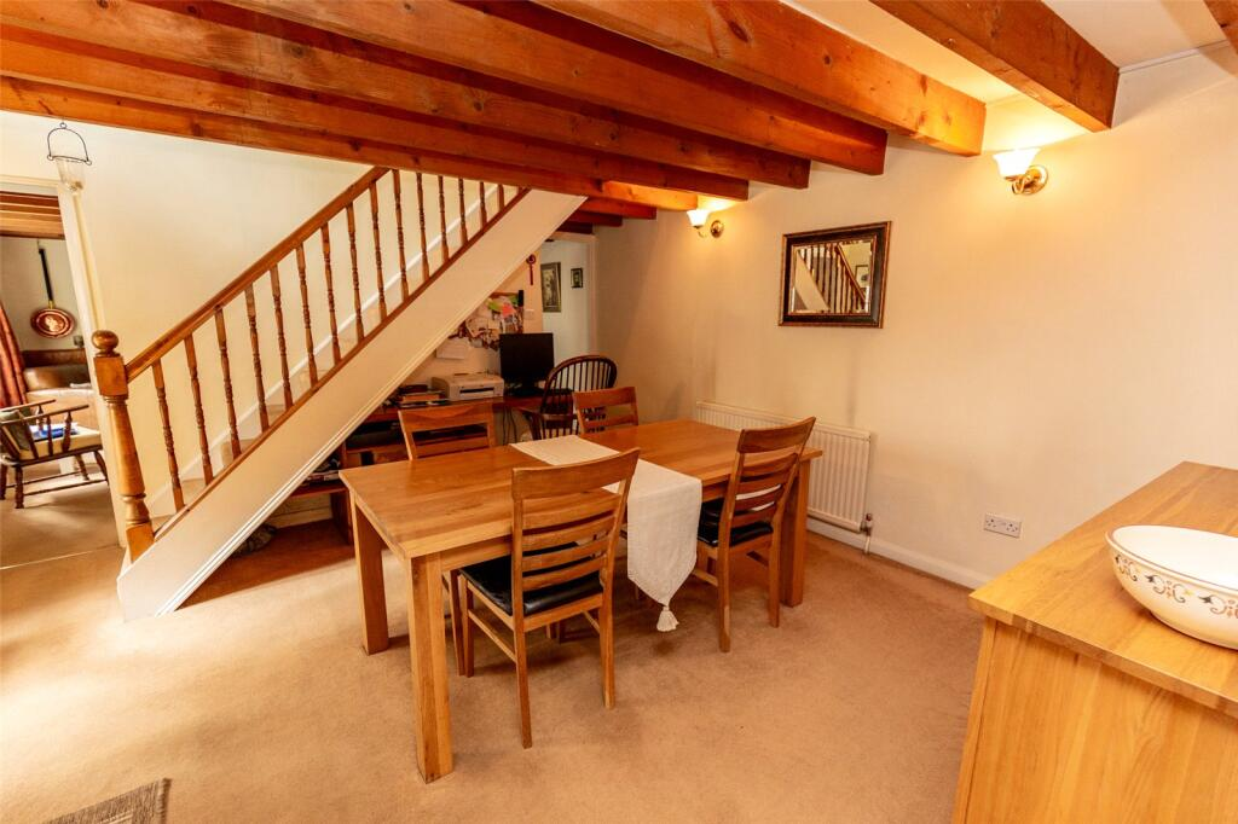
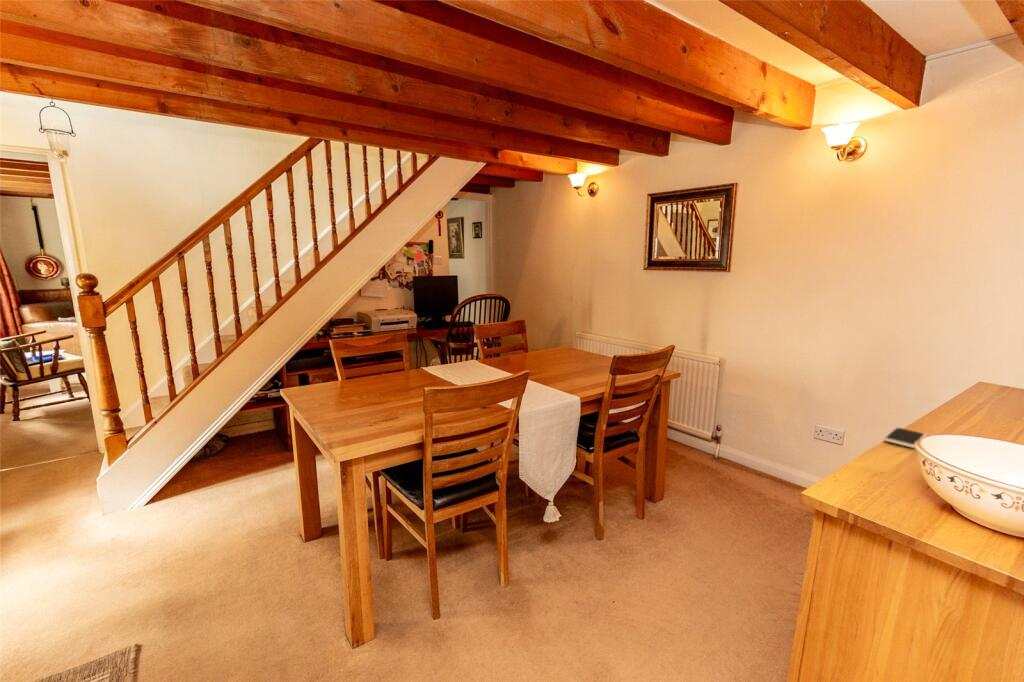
+ smartphone [883,427,927,449]
